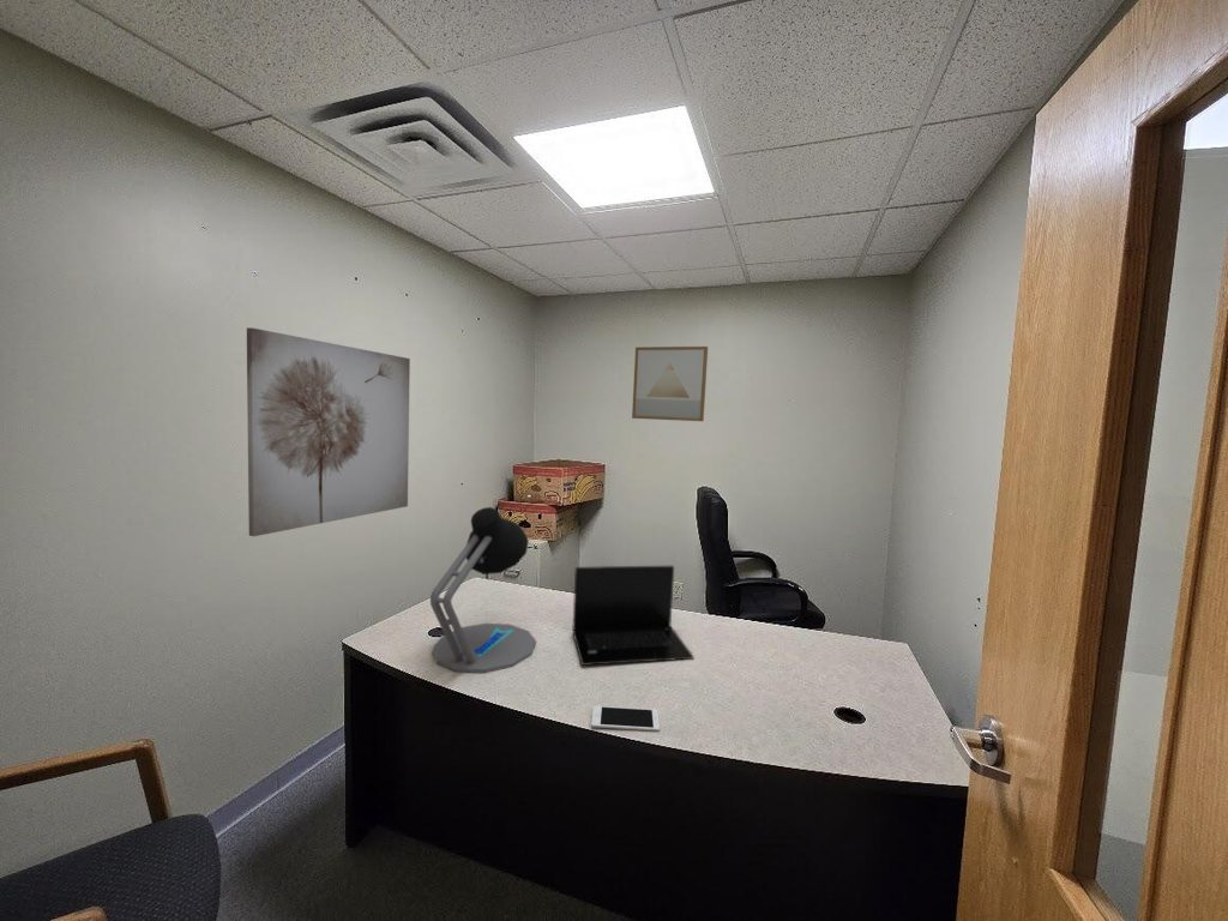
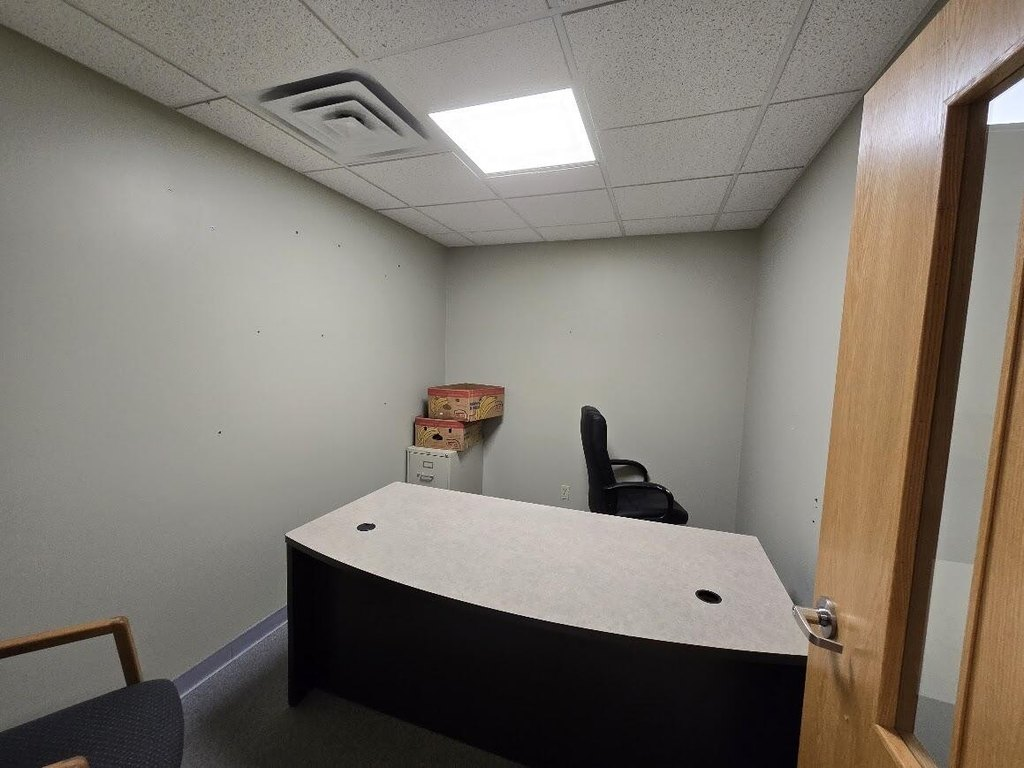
- cell phone [590,704,661,733]
- desk lamp [429,506,537,674]
- wall art [246,326,411,537]
- wall art [631,345,709,422]
- laptop [572,565,694,667]
